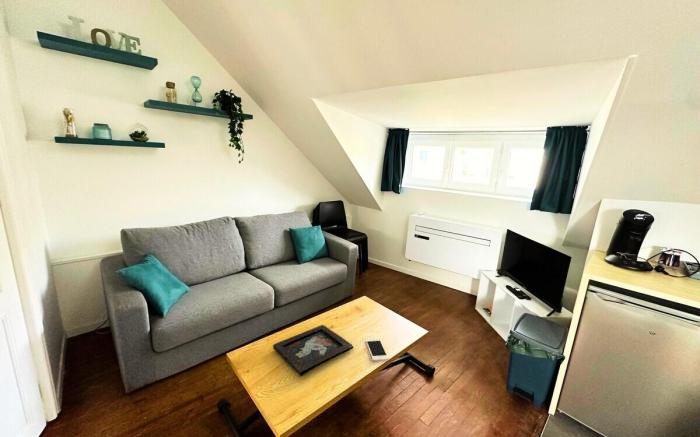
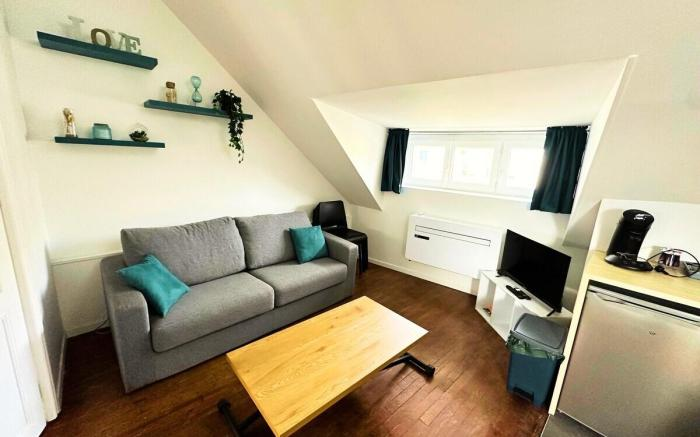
- decorative tray [272,324,354,377]
- cell phone [365,338,390,362]
